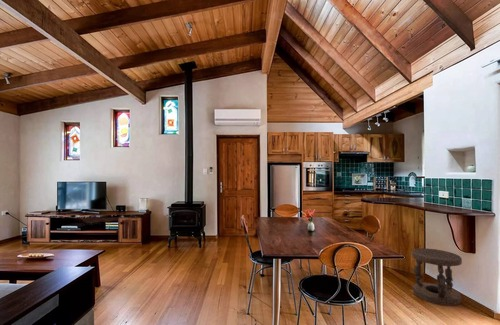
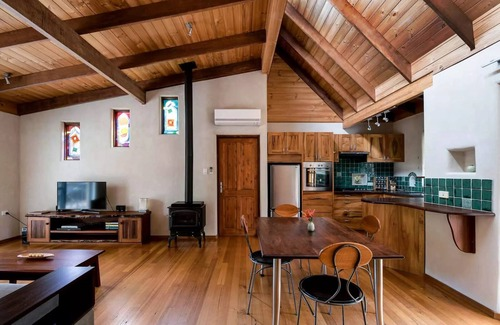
- stool [411,247,463,307]
